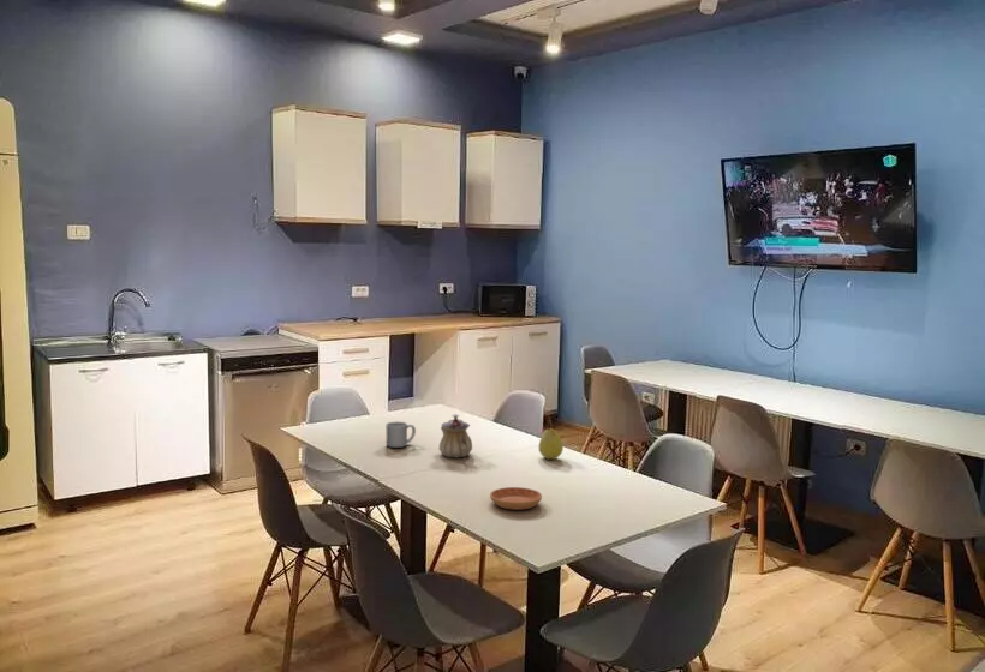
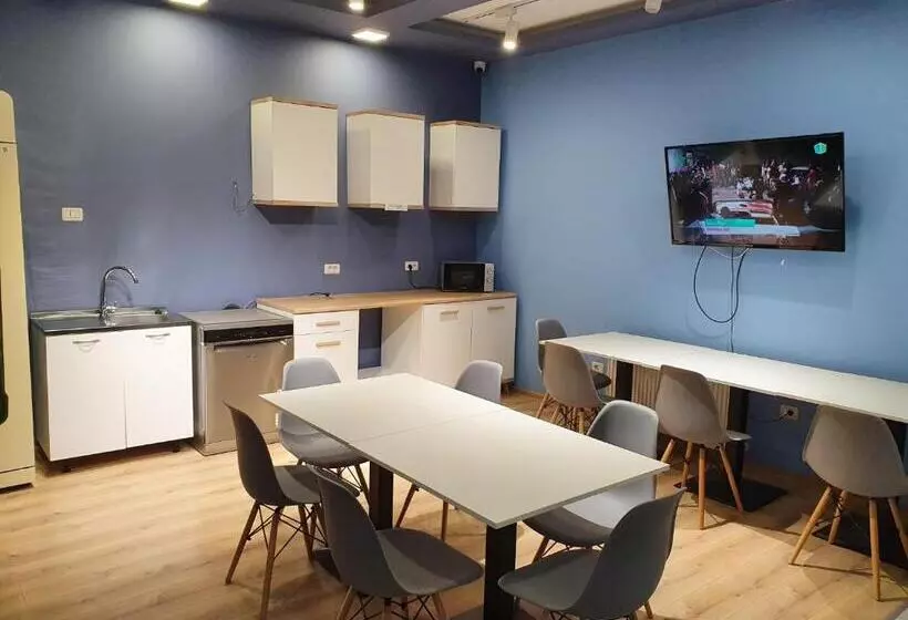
- teapot [437,413,473,458]
- fruit [538,425,565,461]
- saucer [489,486,543,511]
- mug [386,420,417,449]
